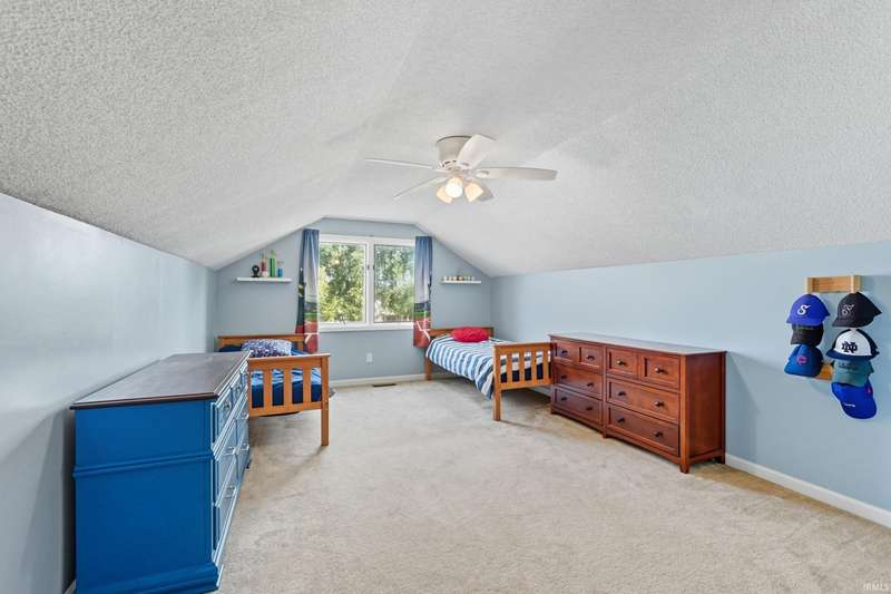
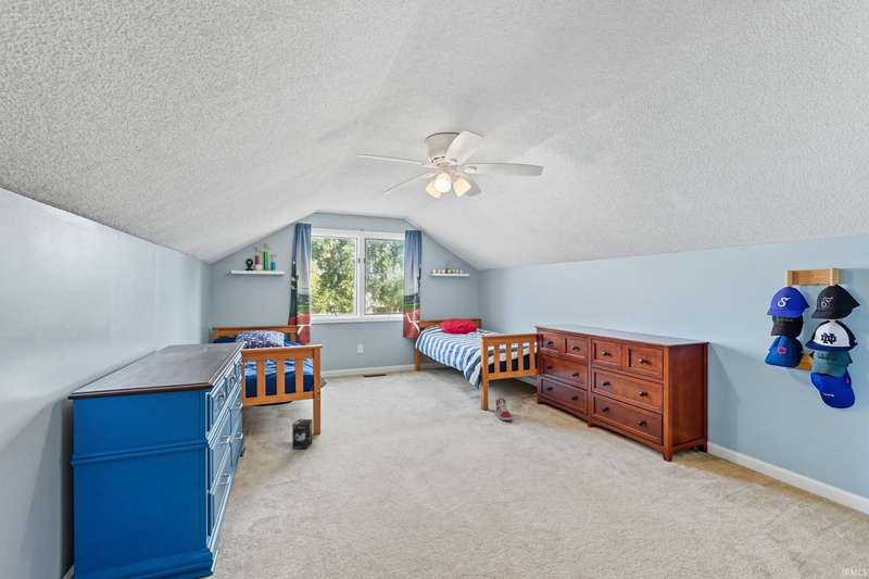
+ box [291,418,314,450]
+ sneaker [494,397,514,421]
